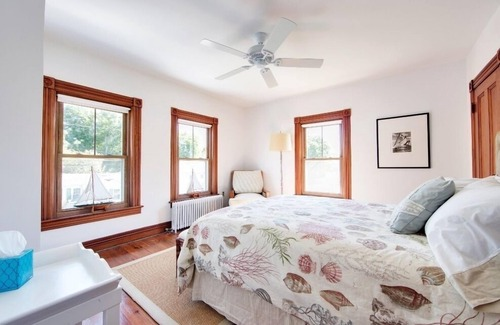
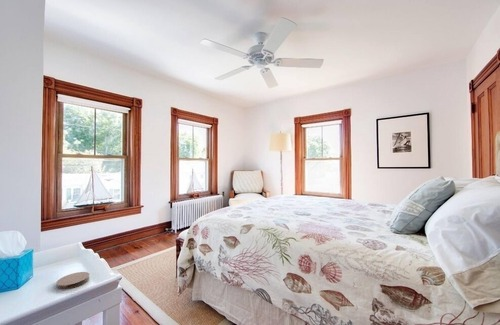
+ coaster [55,271,90,290]
